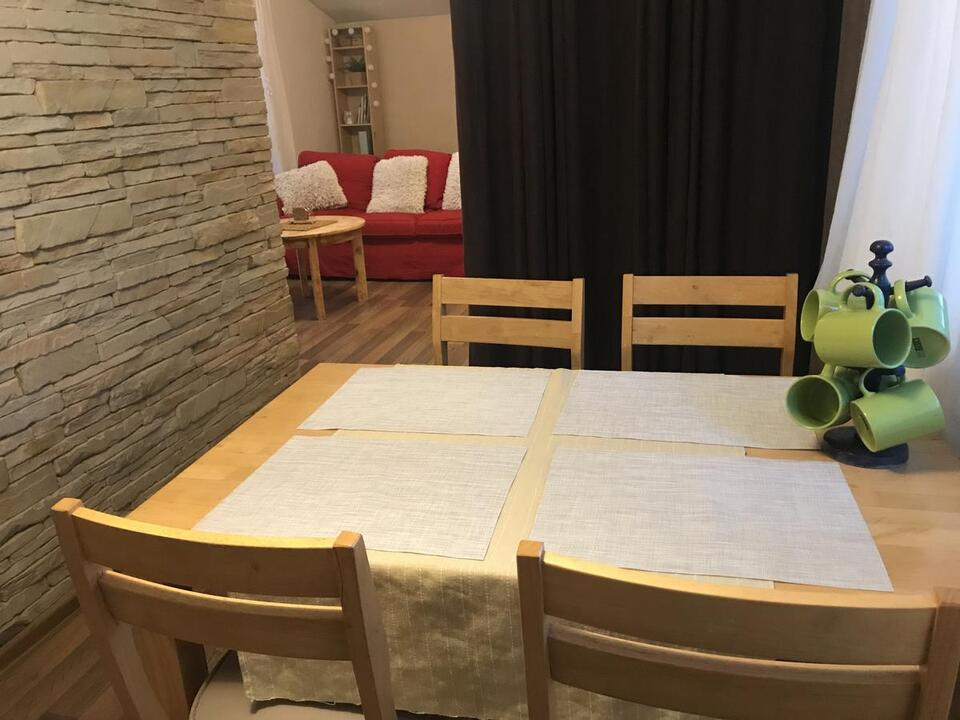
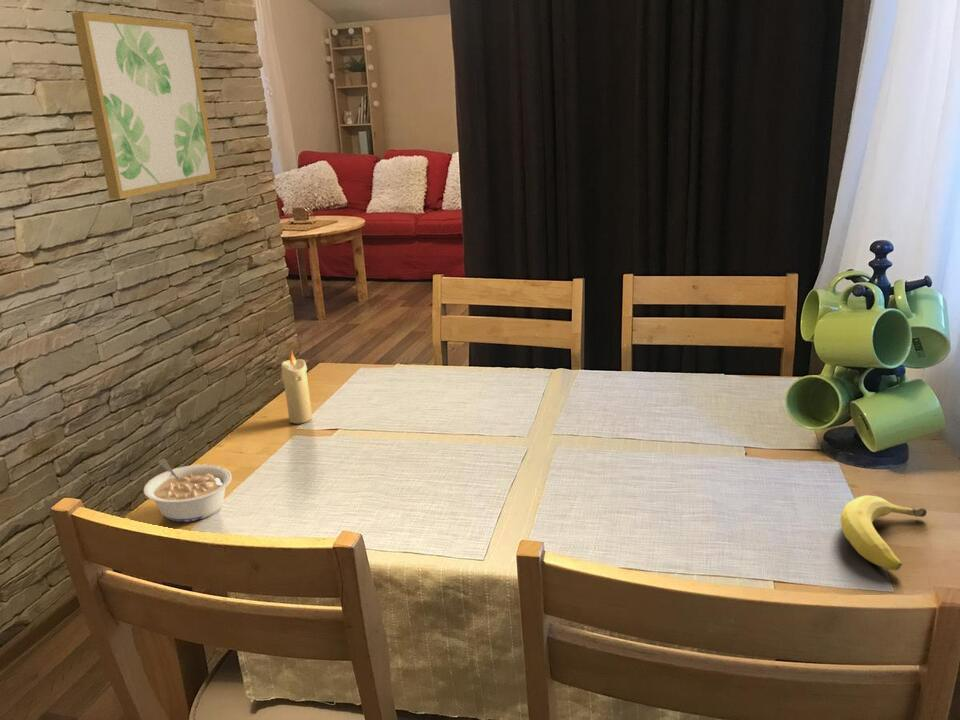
+ fruit [839,494,928,571]
+ legume [142,458,233,523]
+ candle [280,349,313,425]
+ wall art [70,11,218,200]
